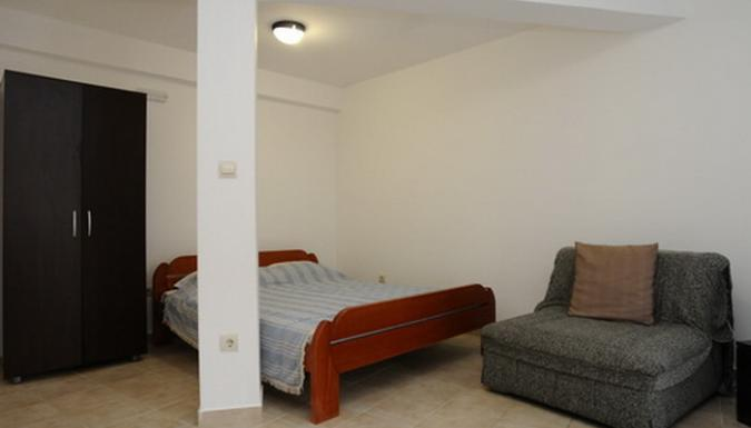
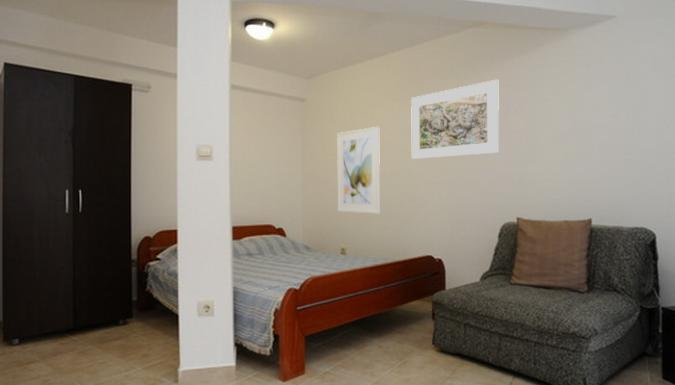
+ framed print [410,79,500,160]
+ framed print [336,126,381,214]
